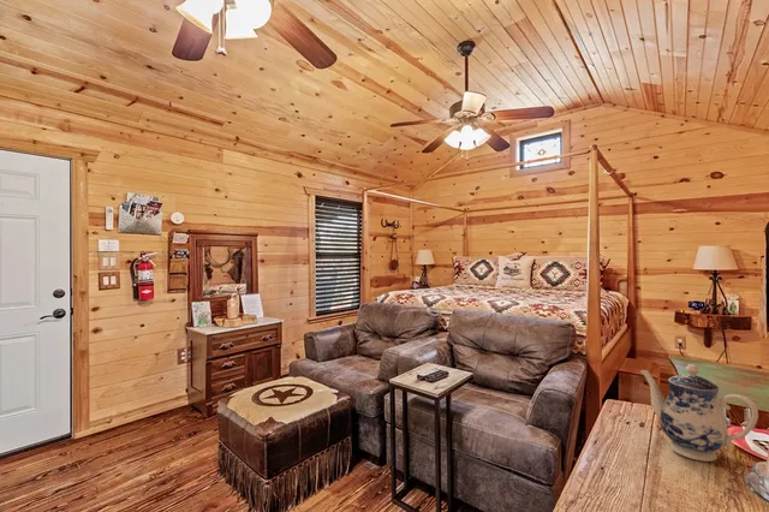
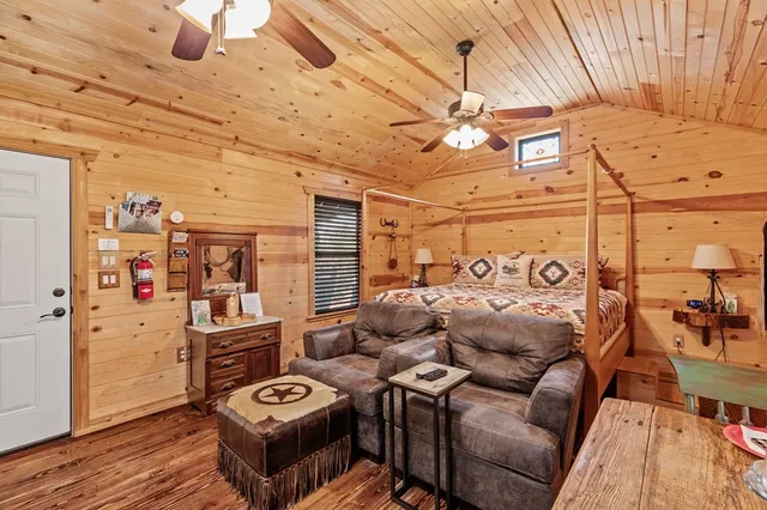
- teapot [639,363,759,463]
